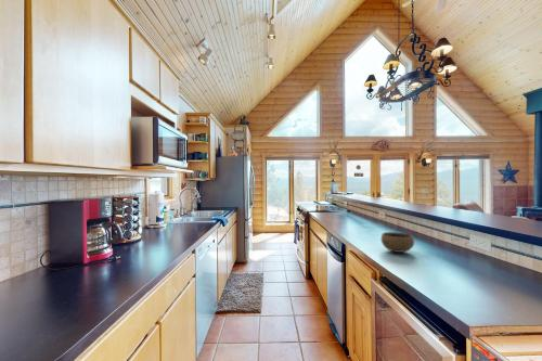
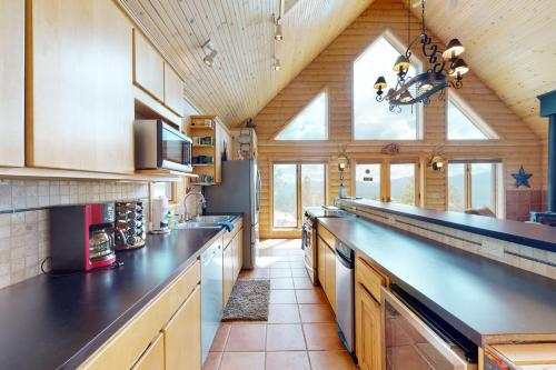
- bowl [380,231,415,254]
